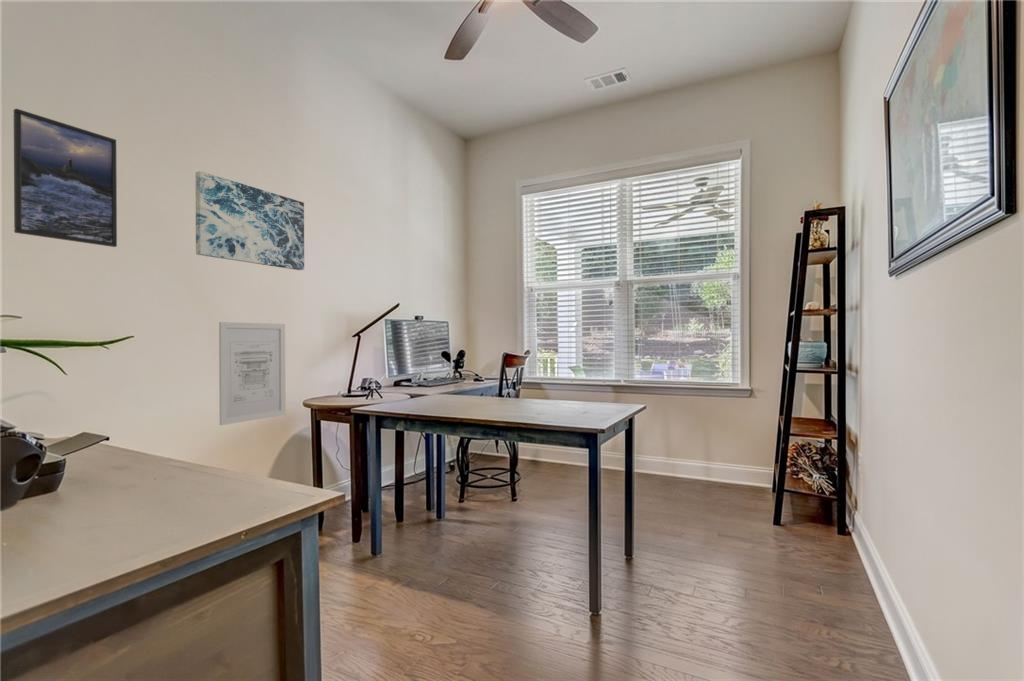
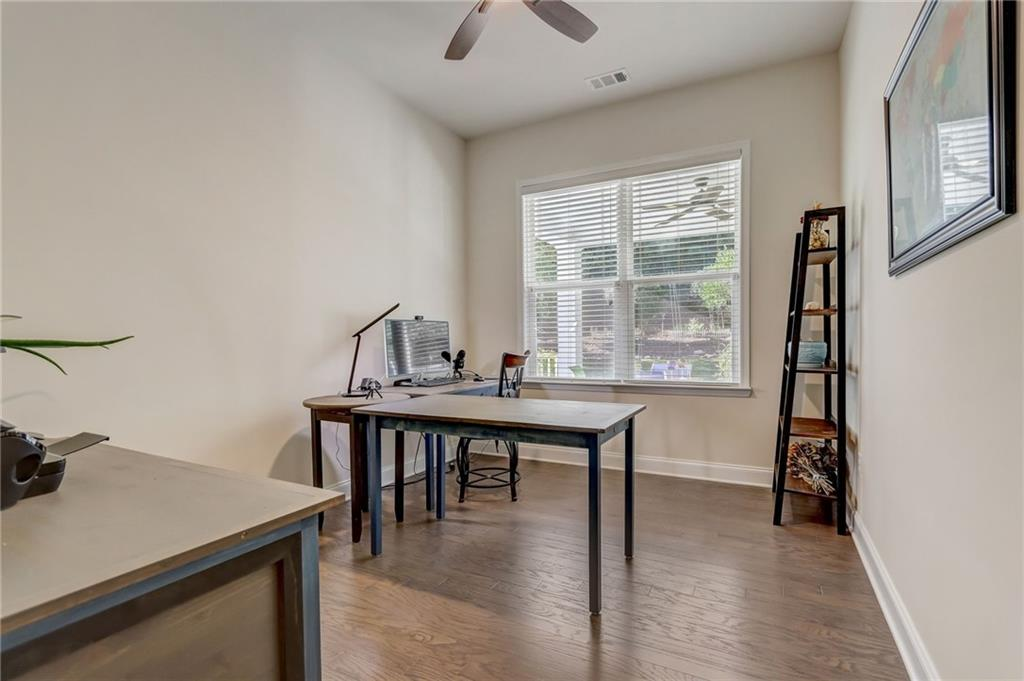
- wall art [218,321,287,426]
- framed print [13,108,118,248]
- wall art [194,170,305,271]
